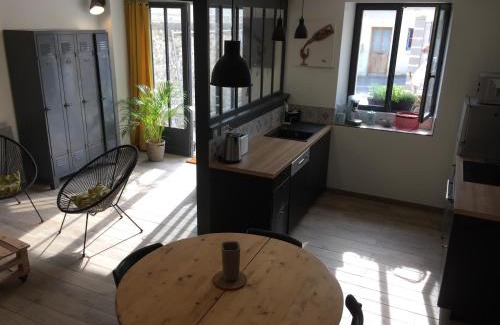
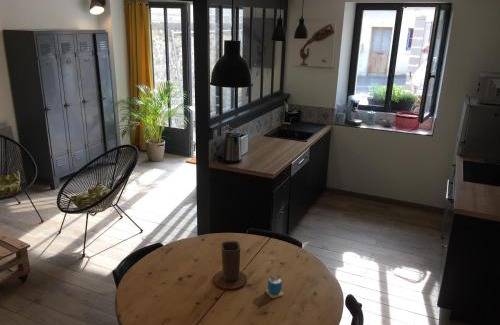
+ cup [265,268,284,299]
